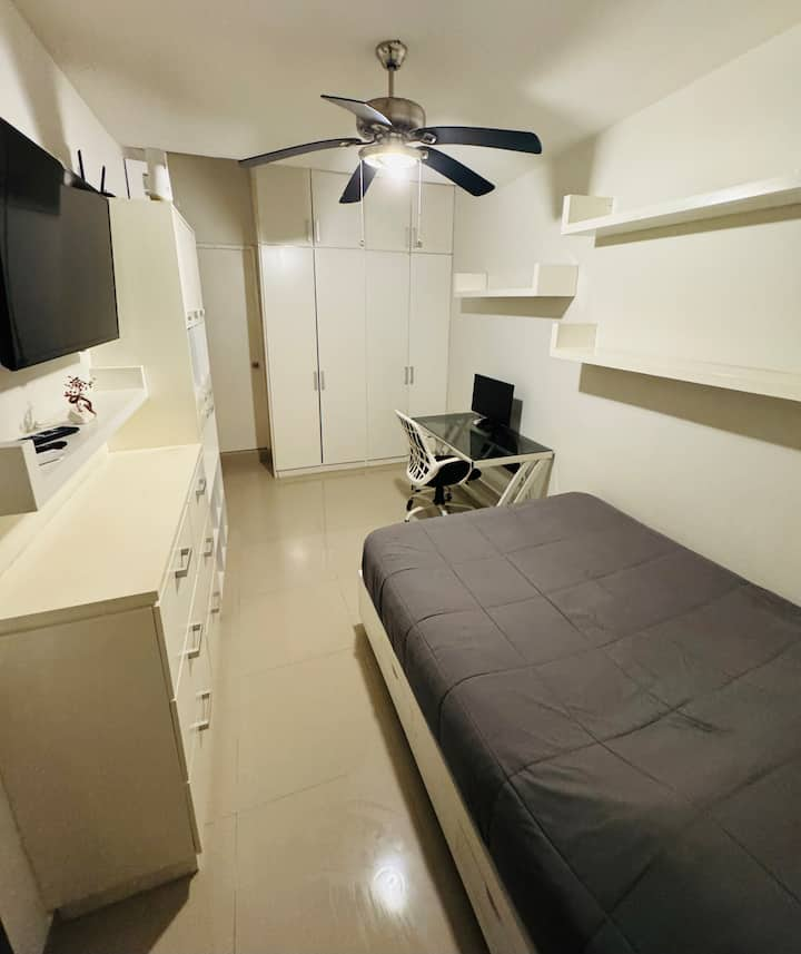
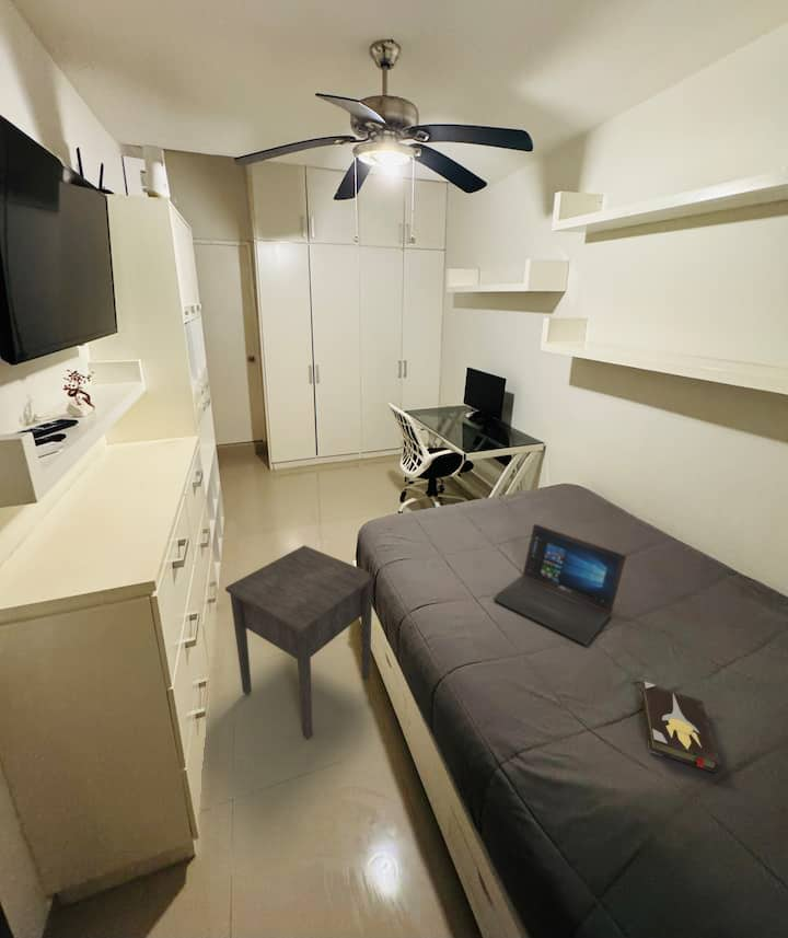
+ hardback book [640,681,721,775]
+ nightstand [224,544,376,740]
+ laptop [493,523,627,646]
